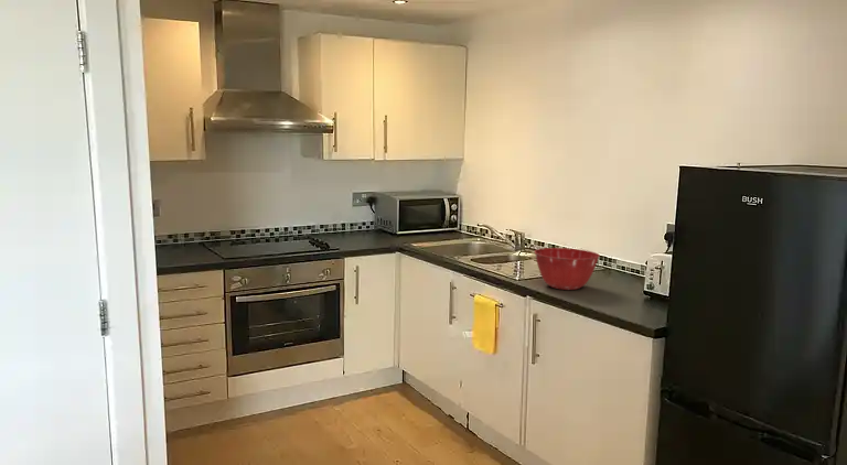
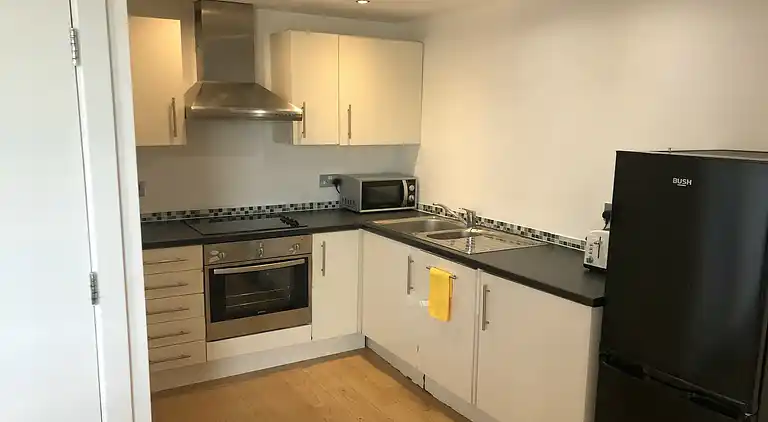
- mixing bowl [534,247,601,291]
